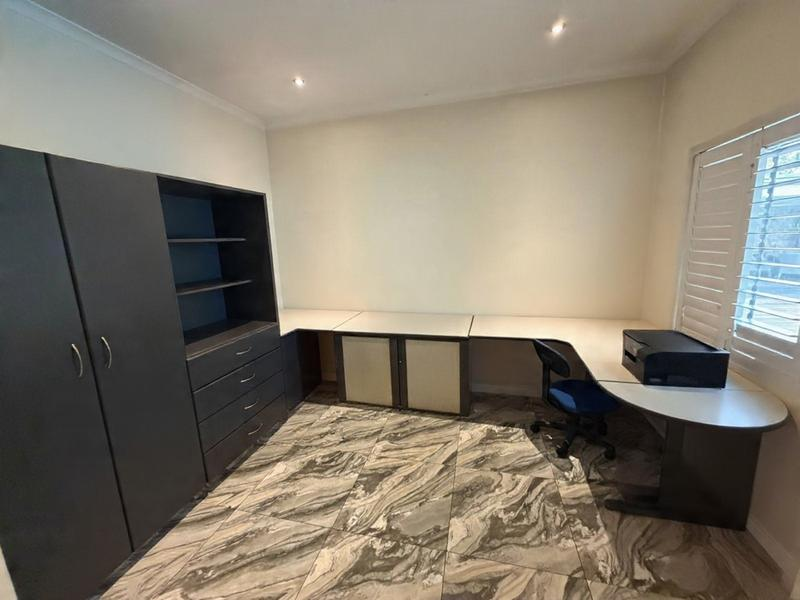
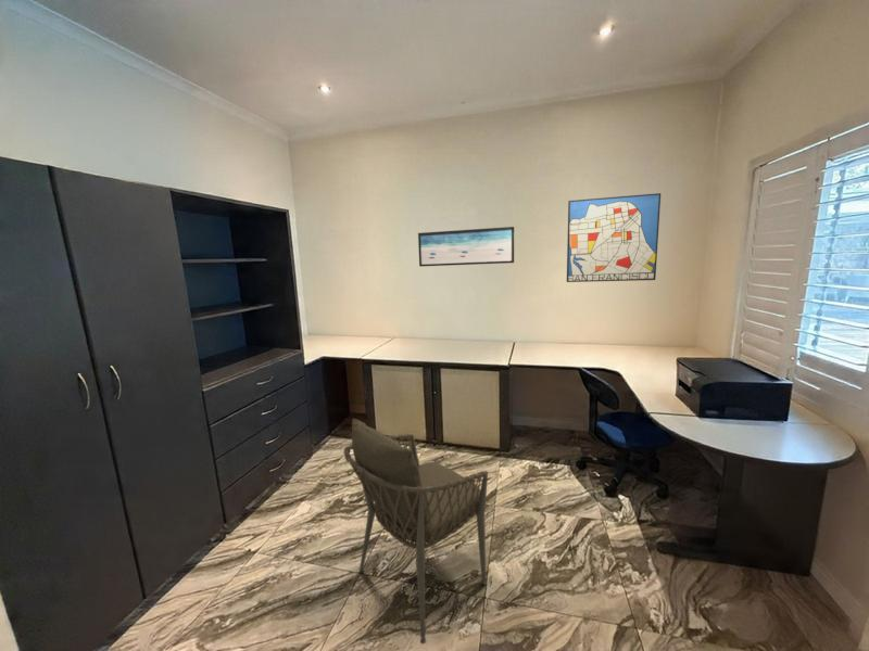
+ wall art [566,192,662,283]
+ wall art [417,226,515,267]
+ armchair [342,418,489,644]
